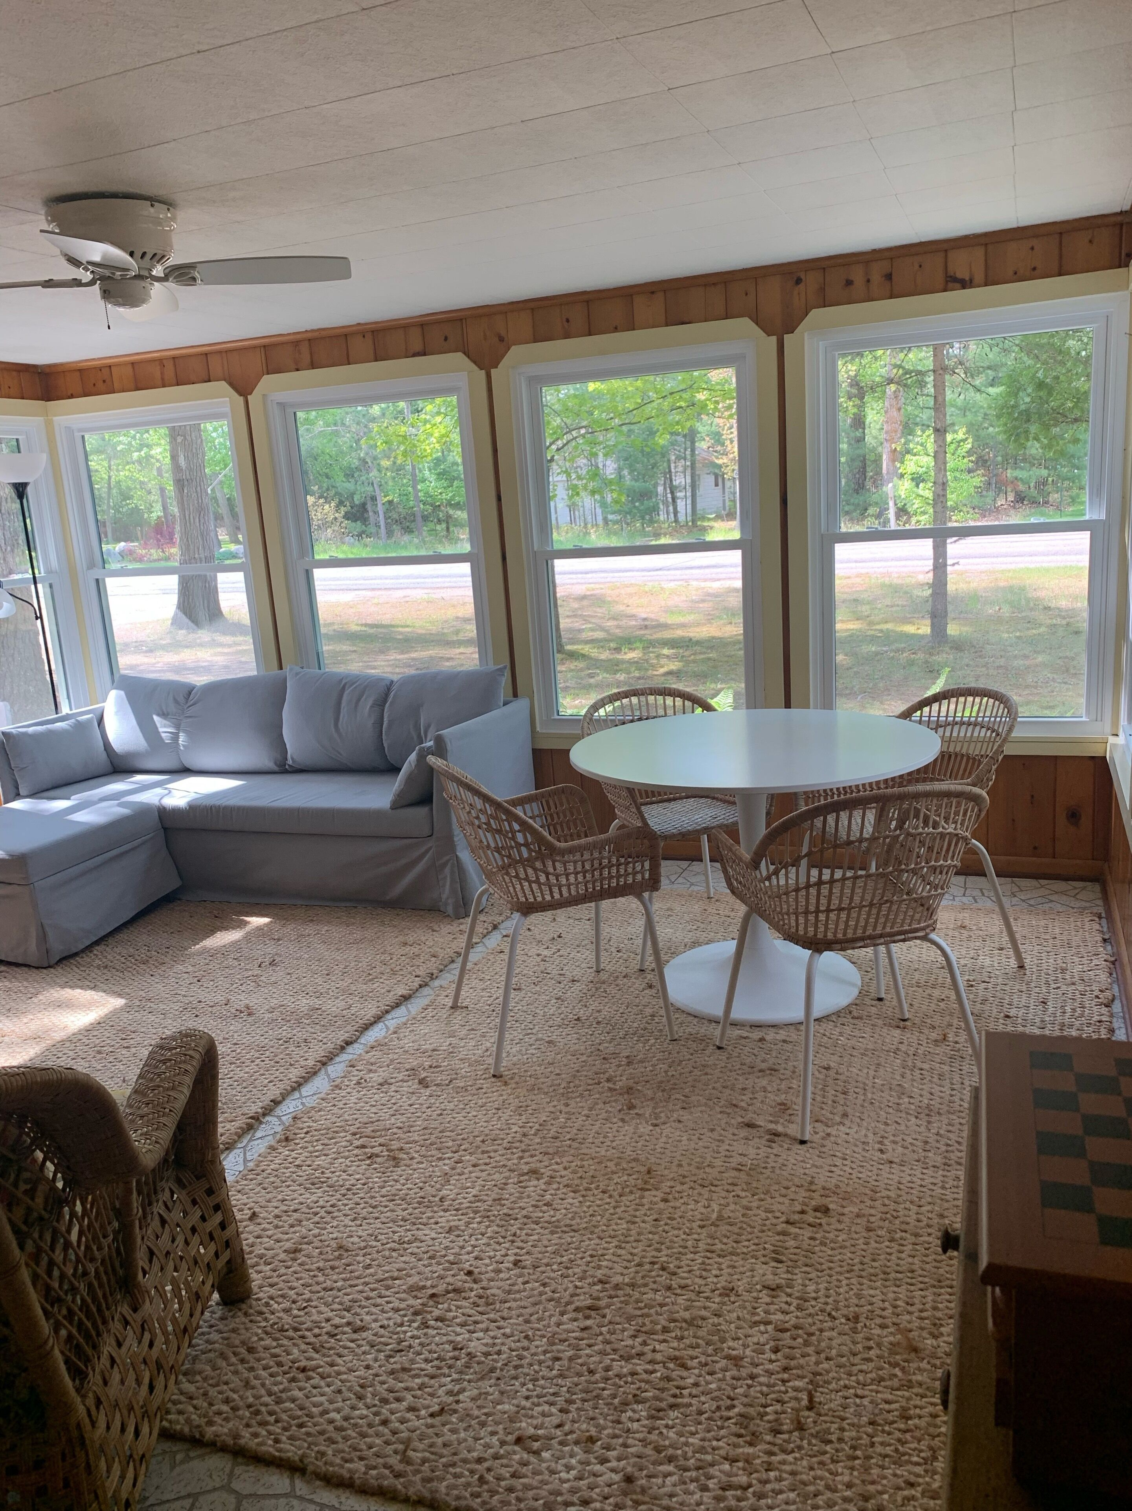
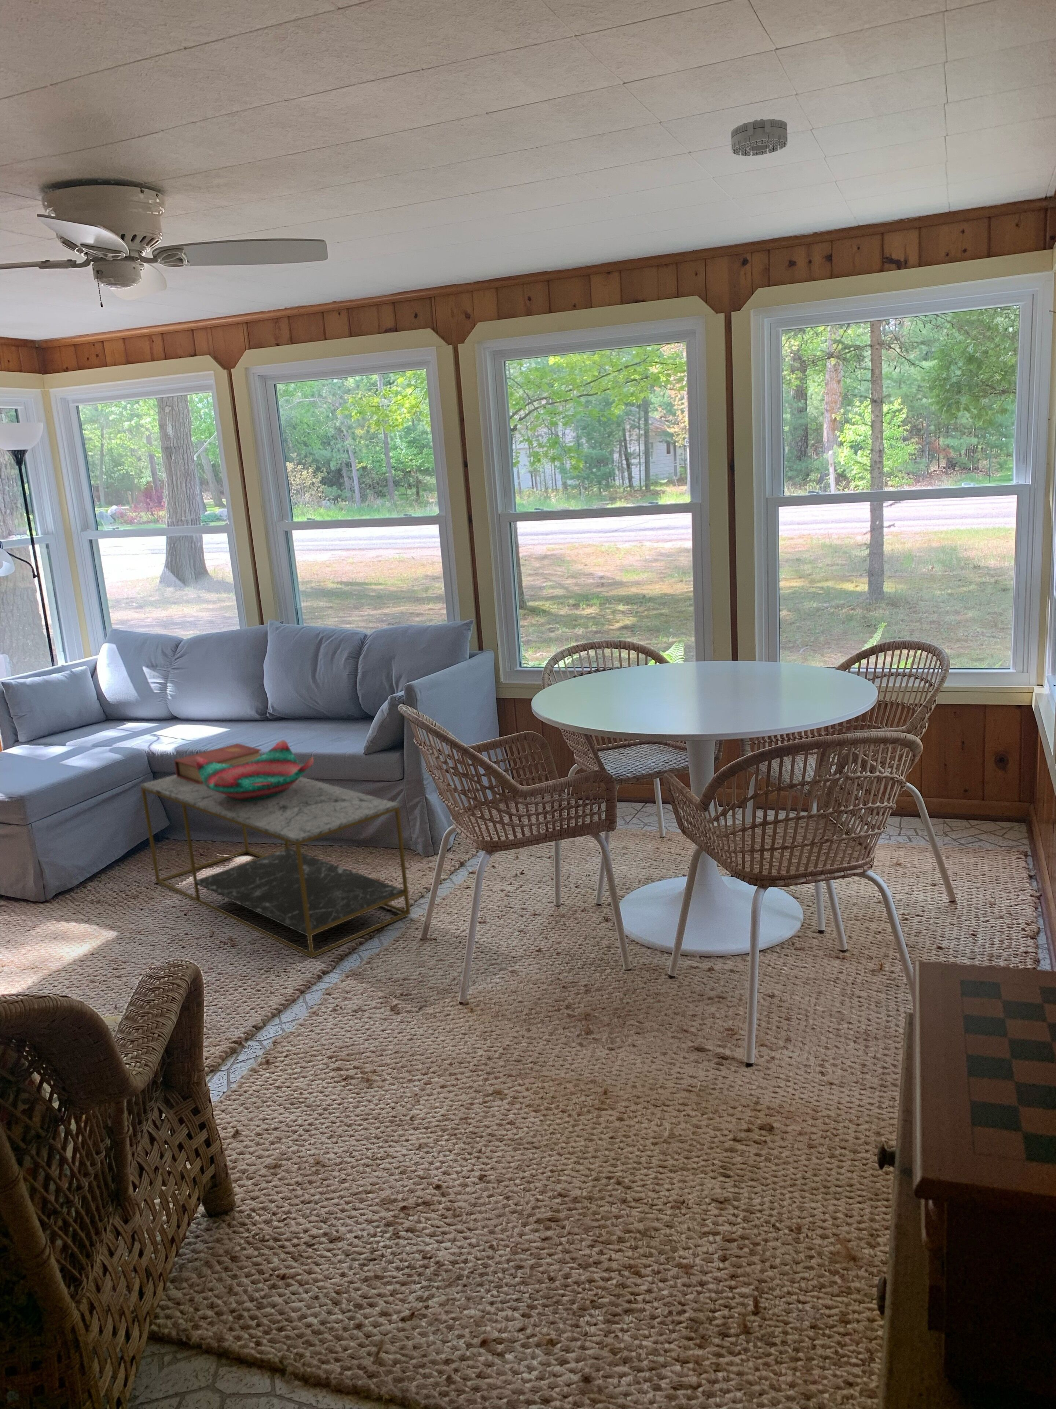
+ coffee table [140,774,412,959]
+ book [174,743,262,784]
+ decorative bowl [195,740,314,801]
+ smoke detector [731,119,788,156]
